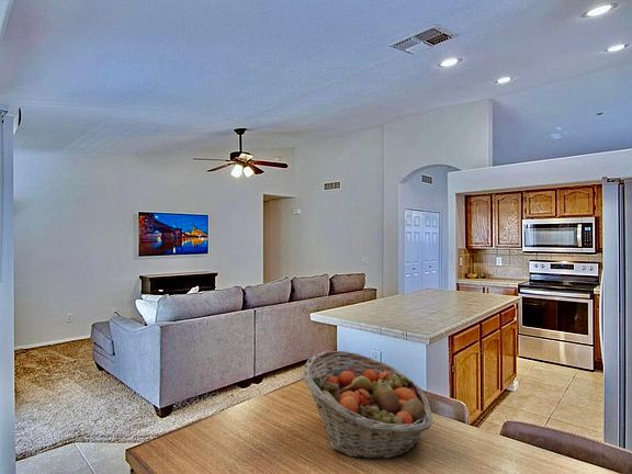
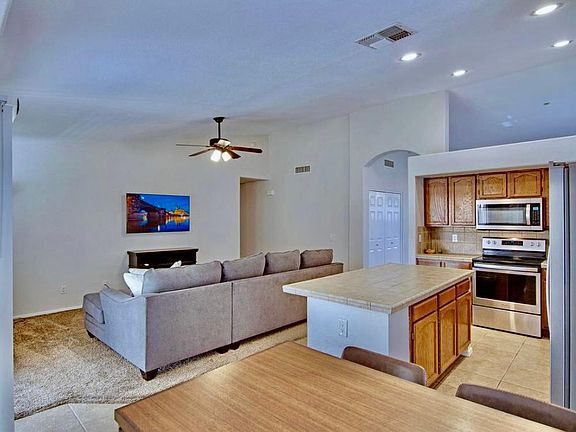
- fruit basket [302,350,433,461]
